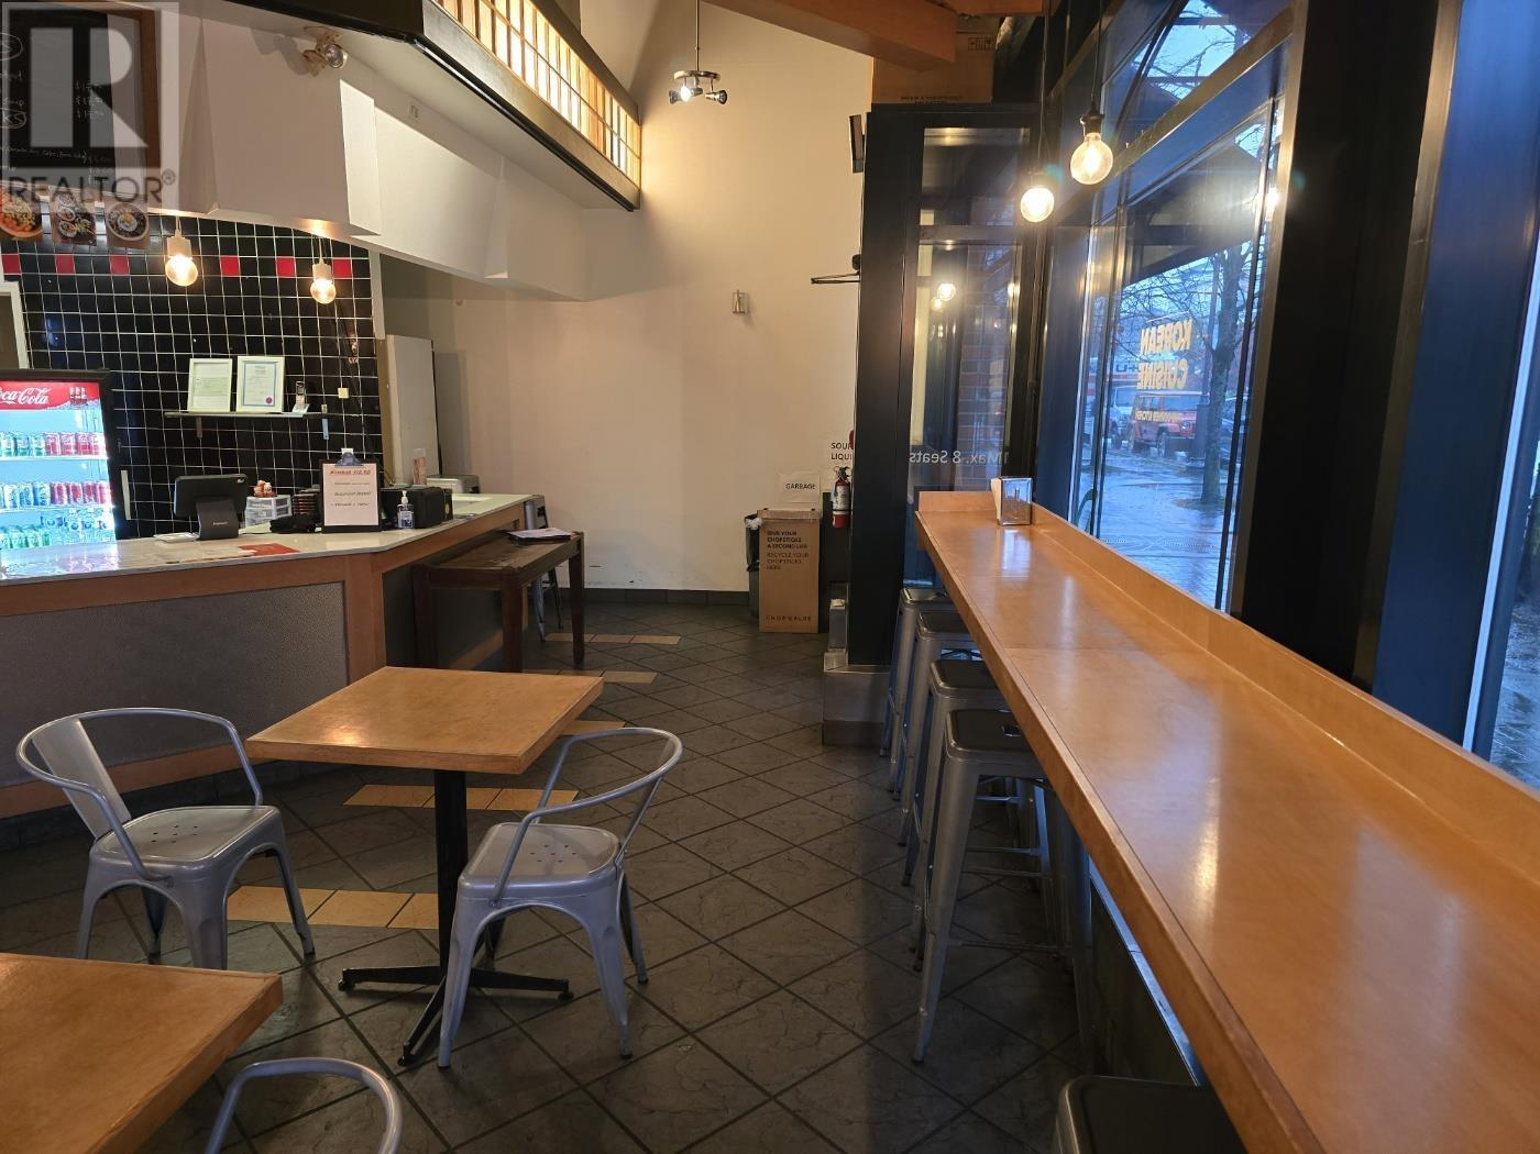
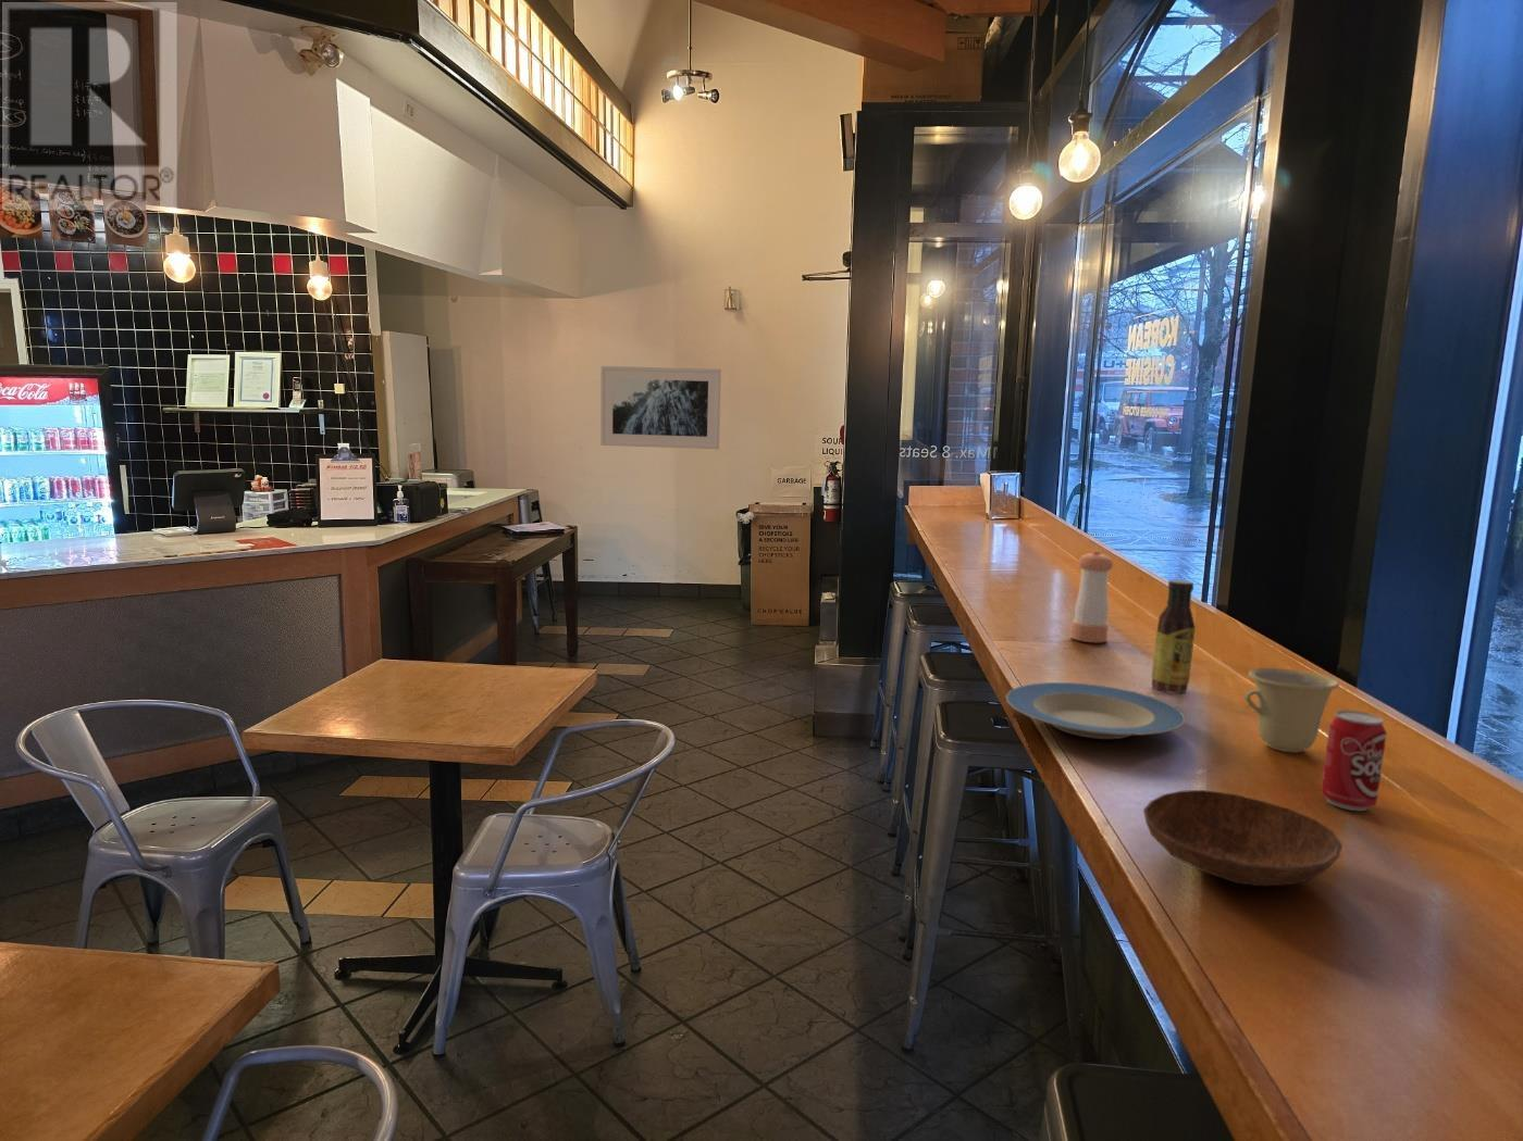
+ cup [1244,668,1341,753]
+ beverage can [1319,708,1389,811]
+ sauce bottle [1150,579,1197,694]
+ pepper shaker [1071,549,1114,644]
+ bowl [1143,789,1343,887]
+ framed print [600,366,721,449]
+ plate [1005,681,1186,739]
